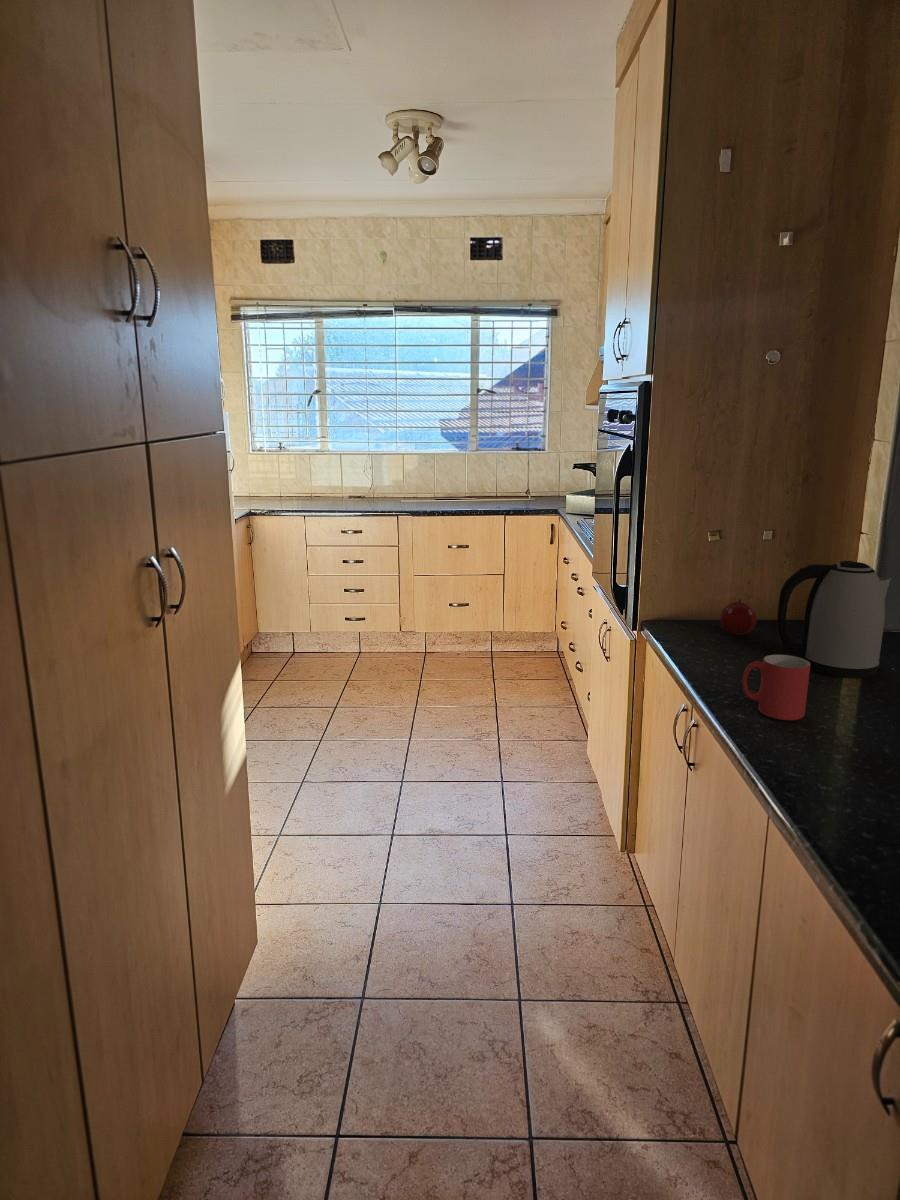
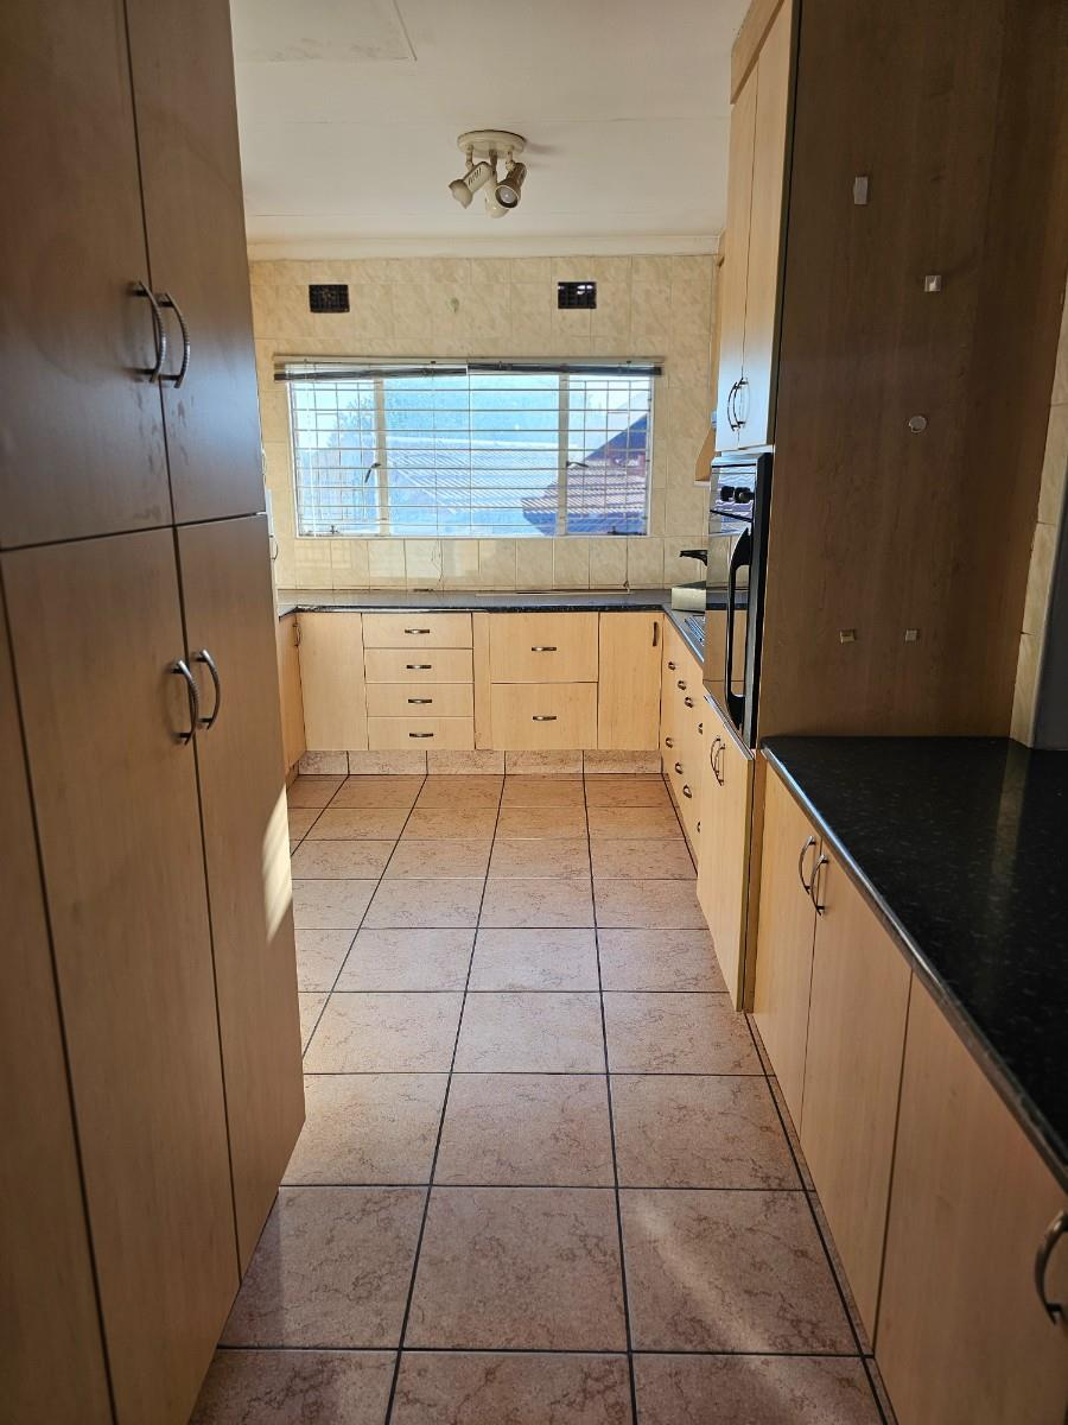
- kettle [776,560,892,679]
- fruit [719,598,758,636]
- mug [741,654,811,721]
